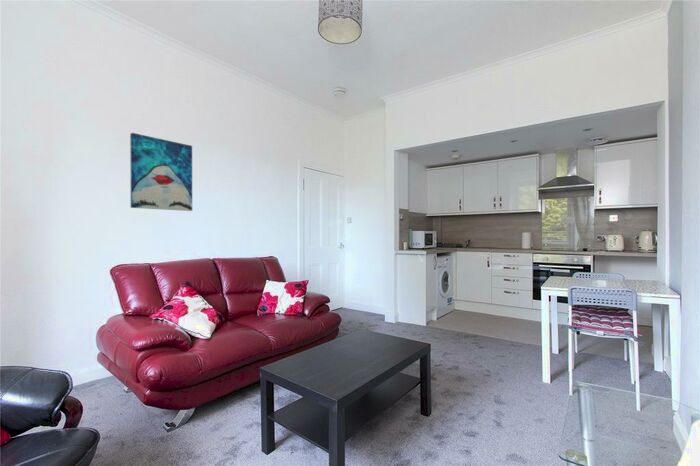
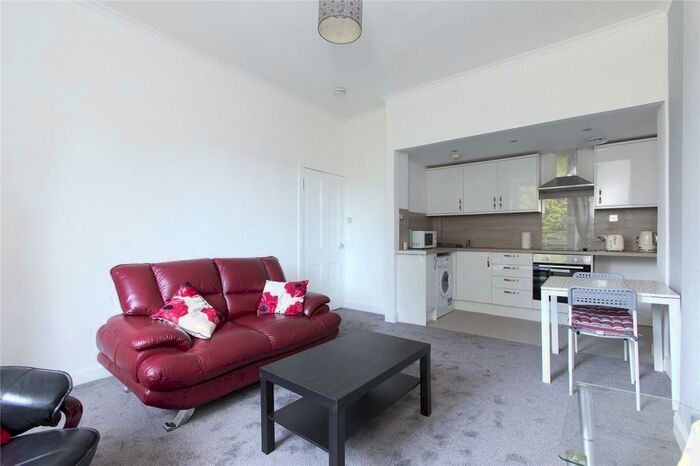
- wall art [129,132,193,212]
